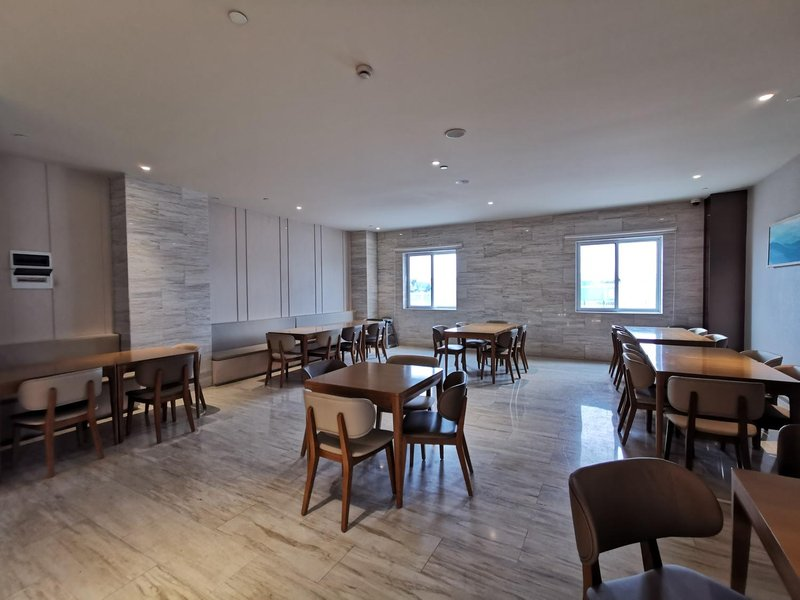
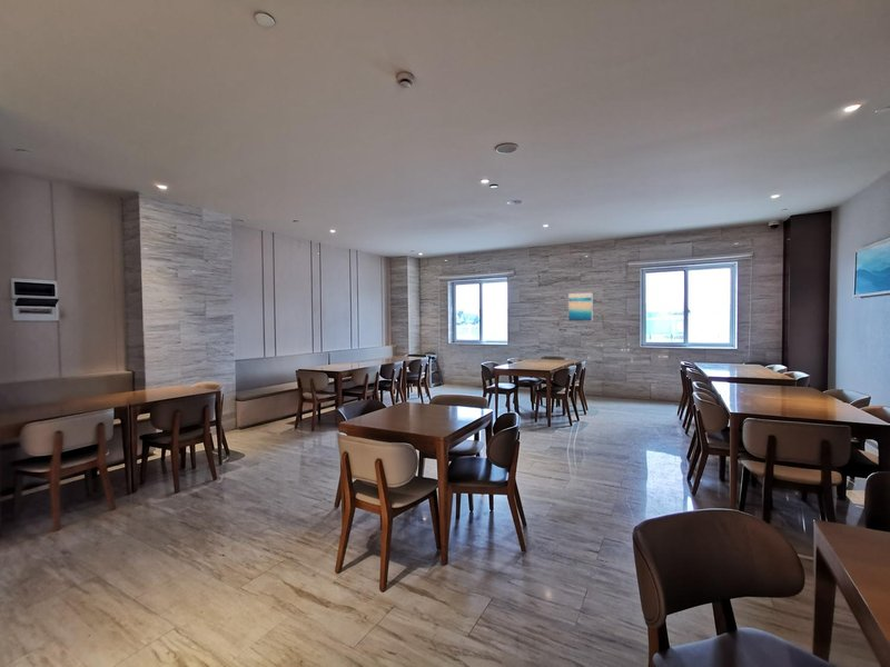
+ wall art [567,291,594,322]
